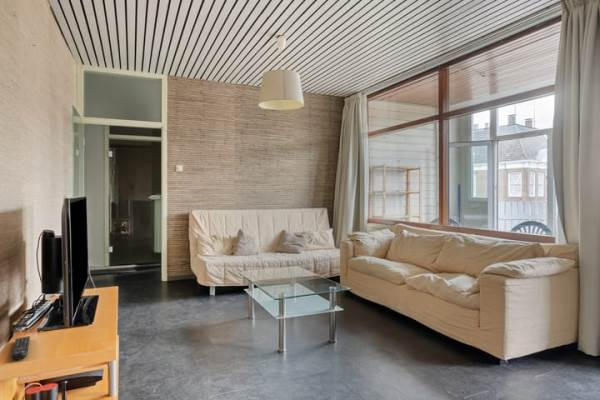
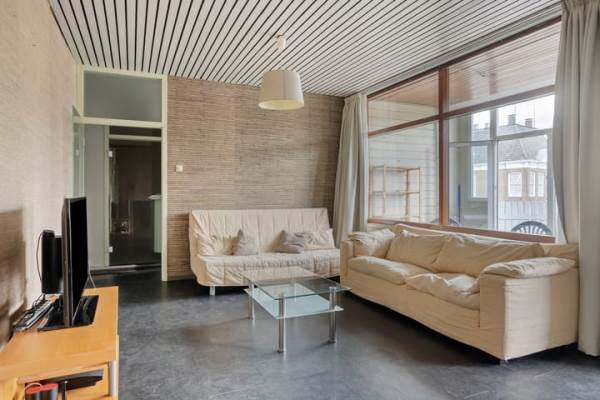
- remote control [11,335,31,361]
